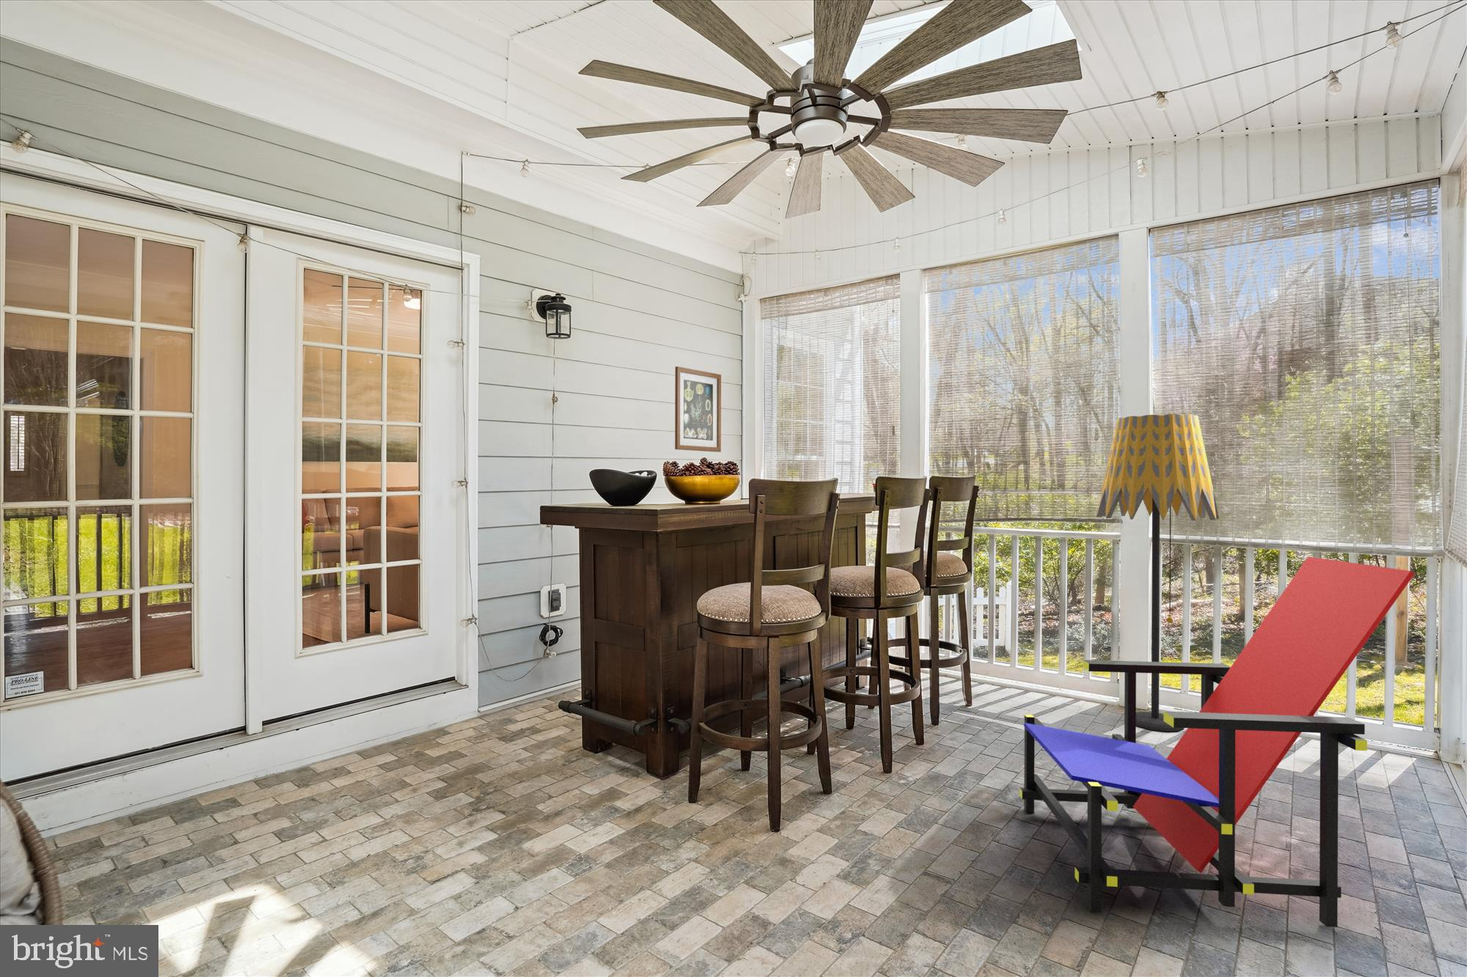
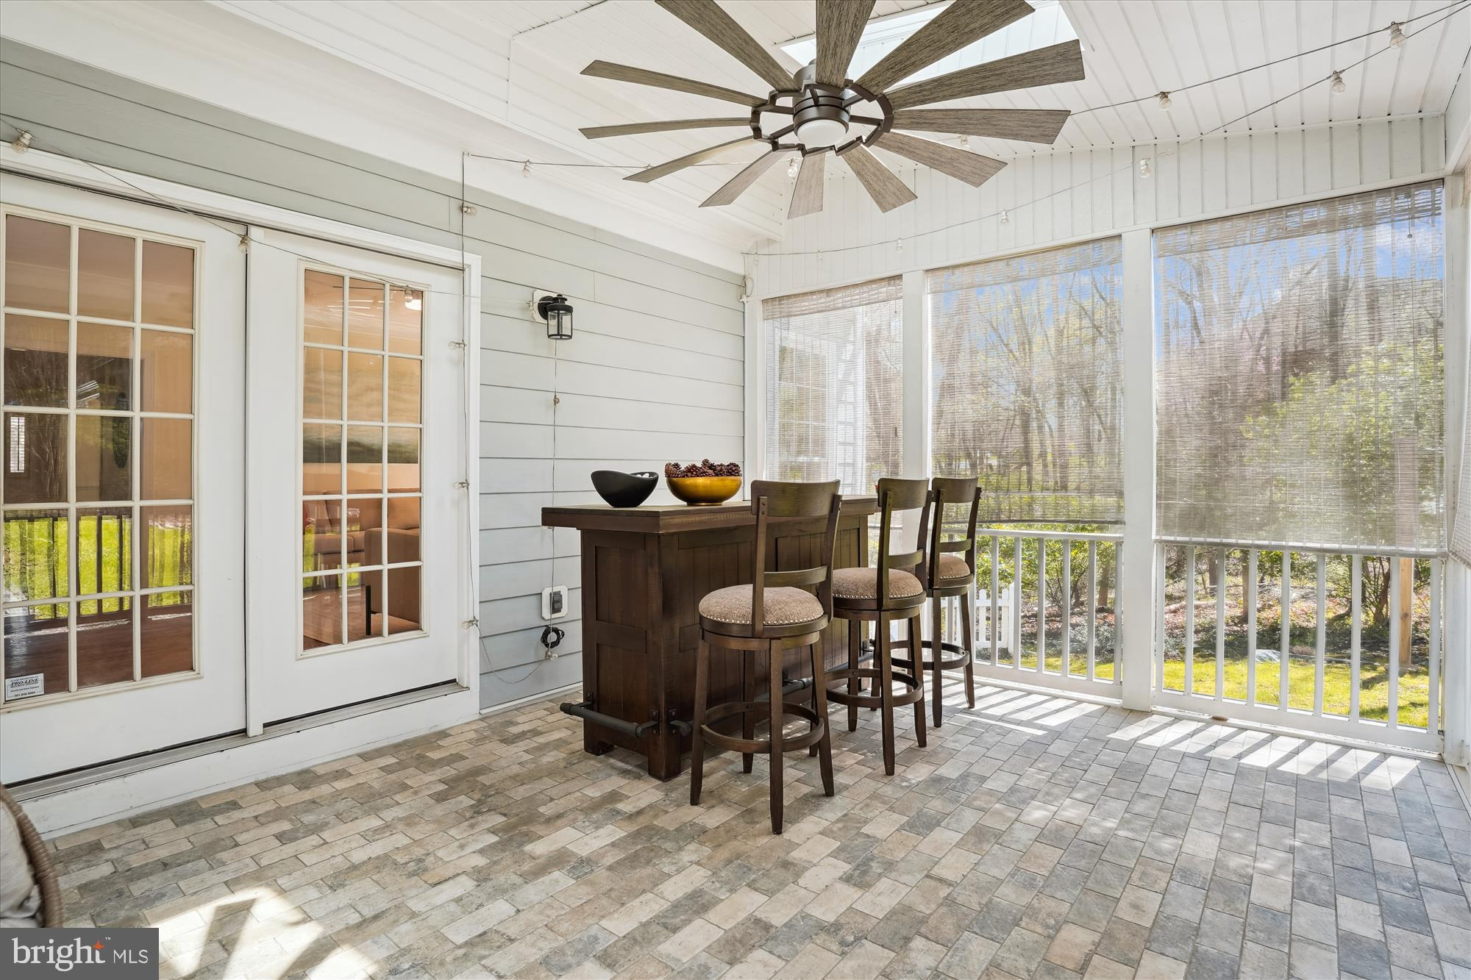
- lounge chair [1019,556,1416,928]
- wall art [674,365,722,453]
- floor lamp [1096,413,1219,732]
